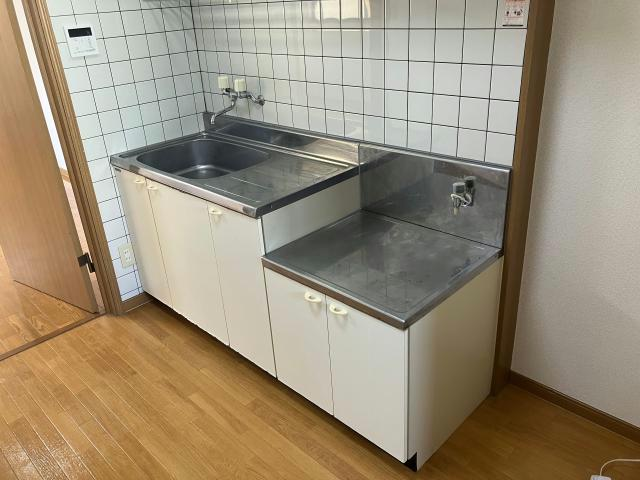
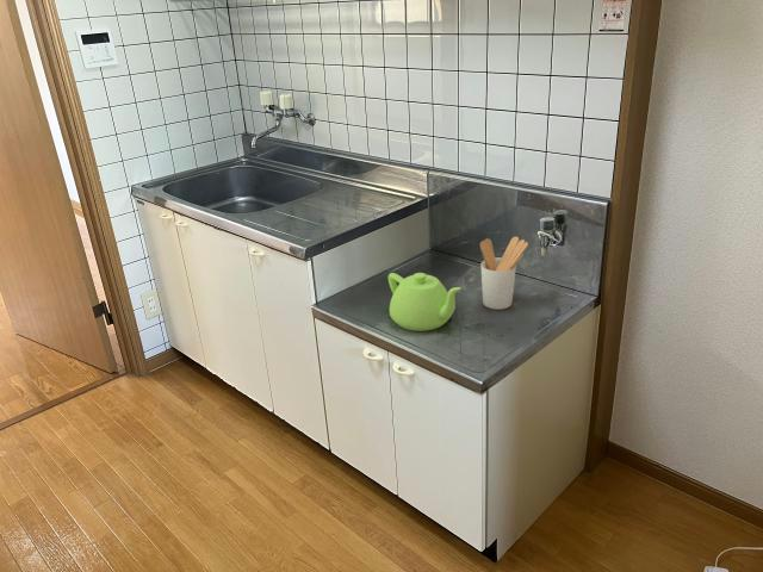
+ utensil holder [479,236,529,311]
+ teapot [387,272,463,332]
